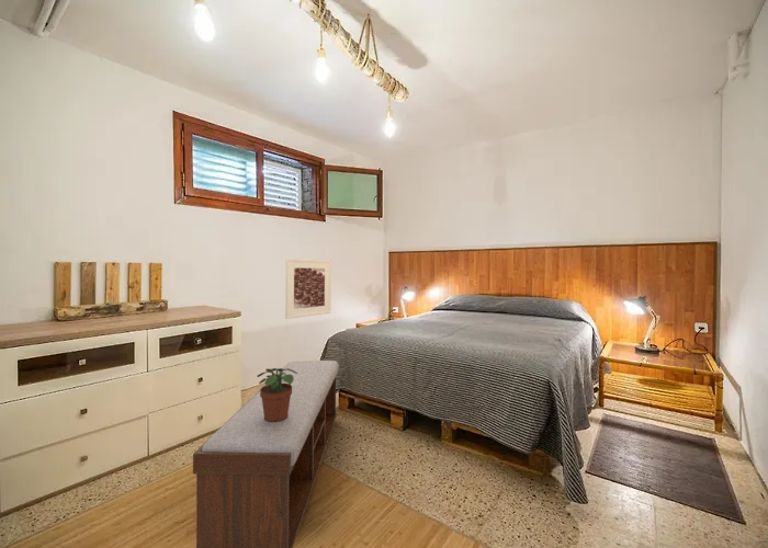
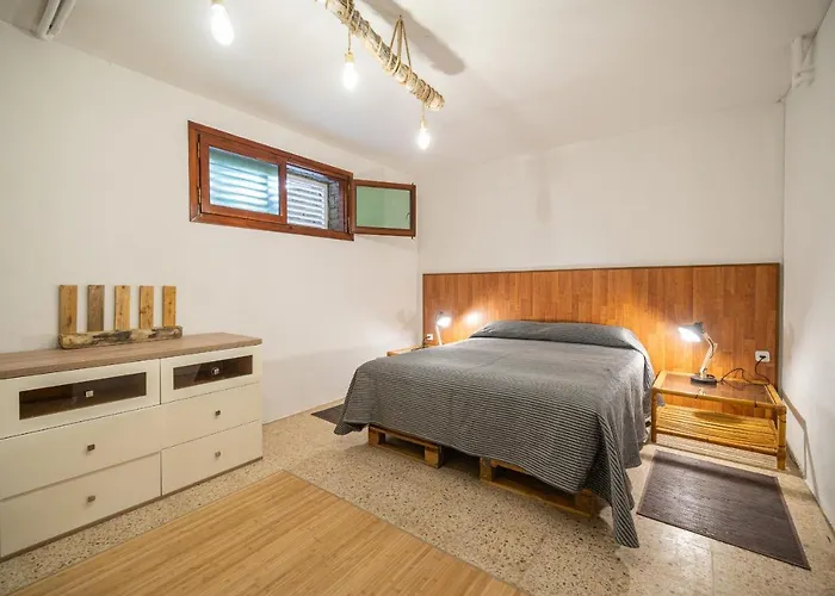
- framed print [284,258,332,320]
- bench [192,359,340,548]
- potted plant [256,367,297,422]
